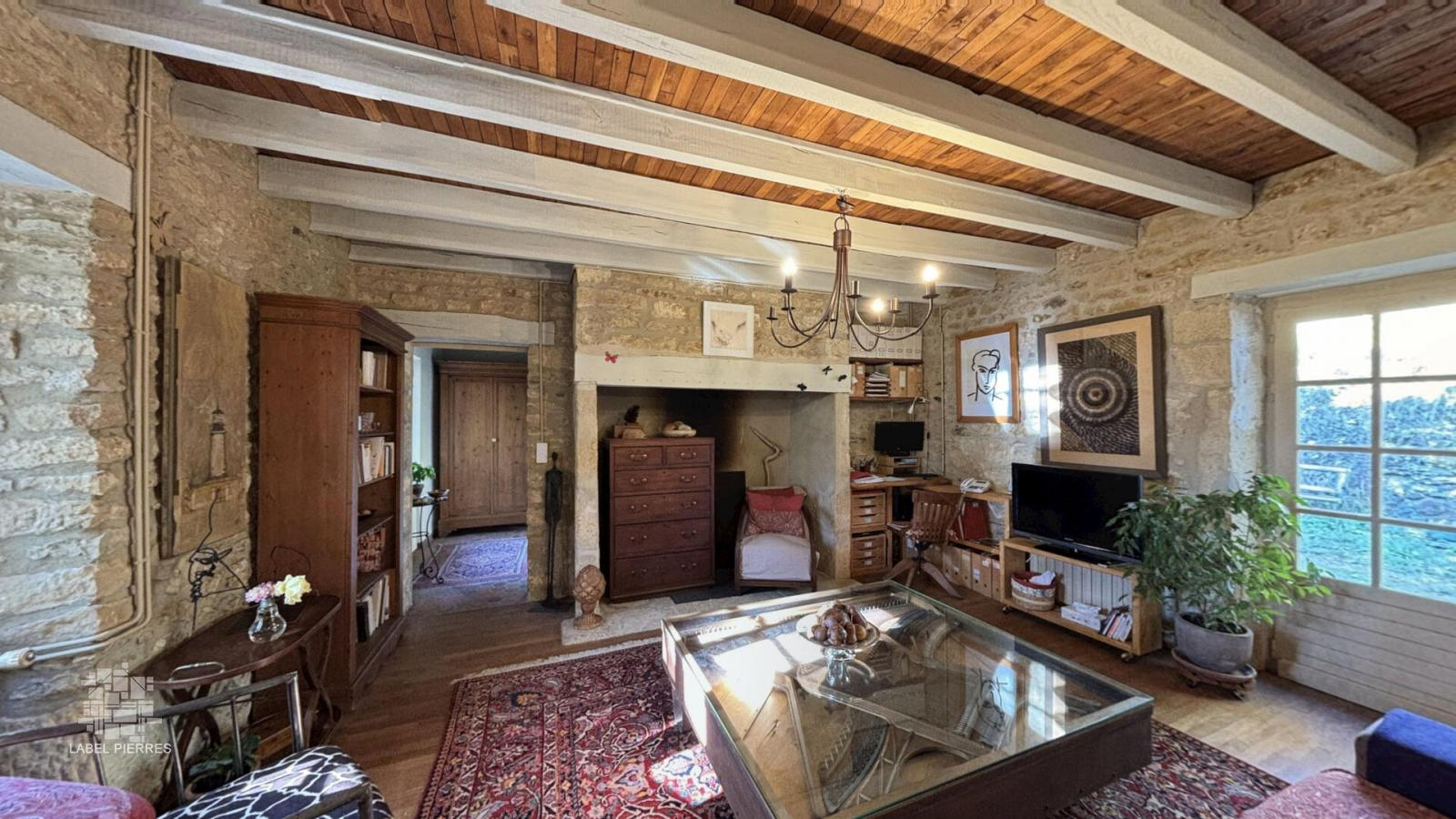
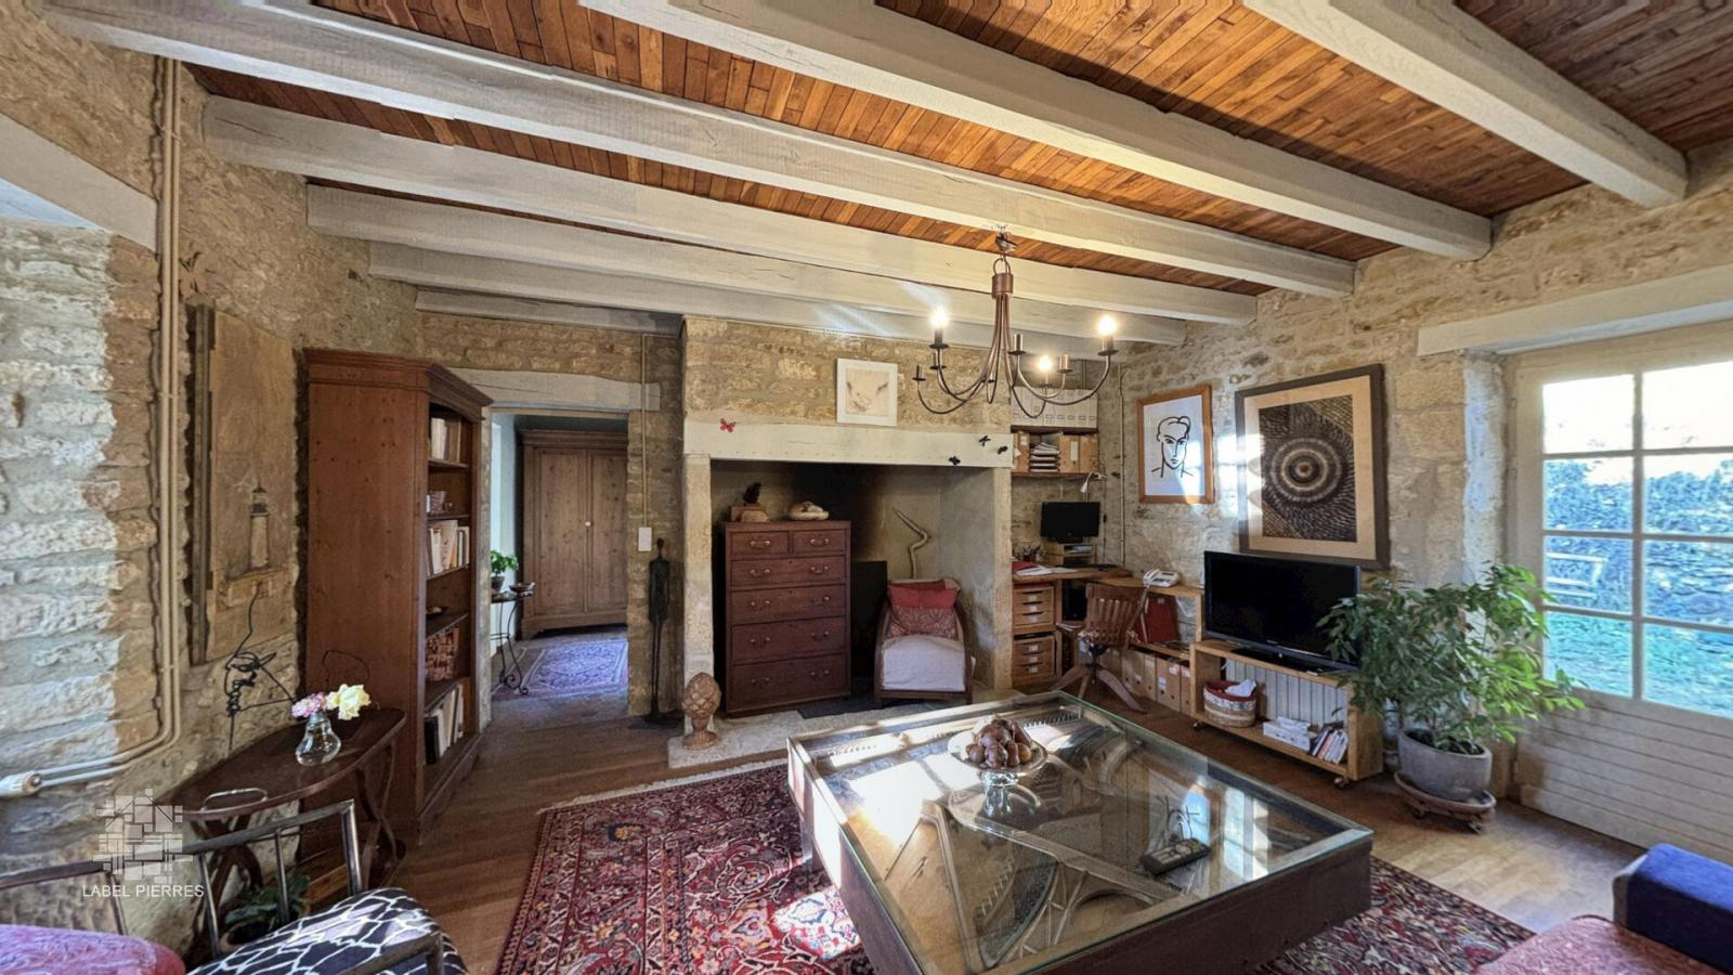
+ remote control [1138,837,1213,875]
